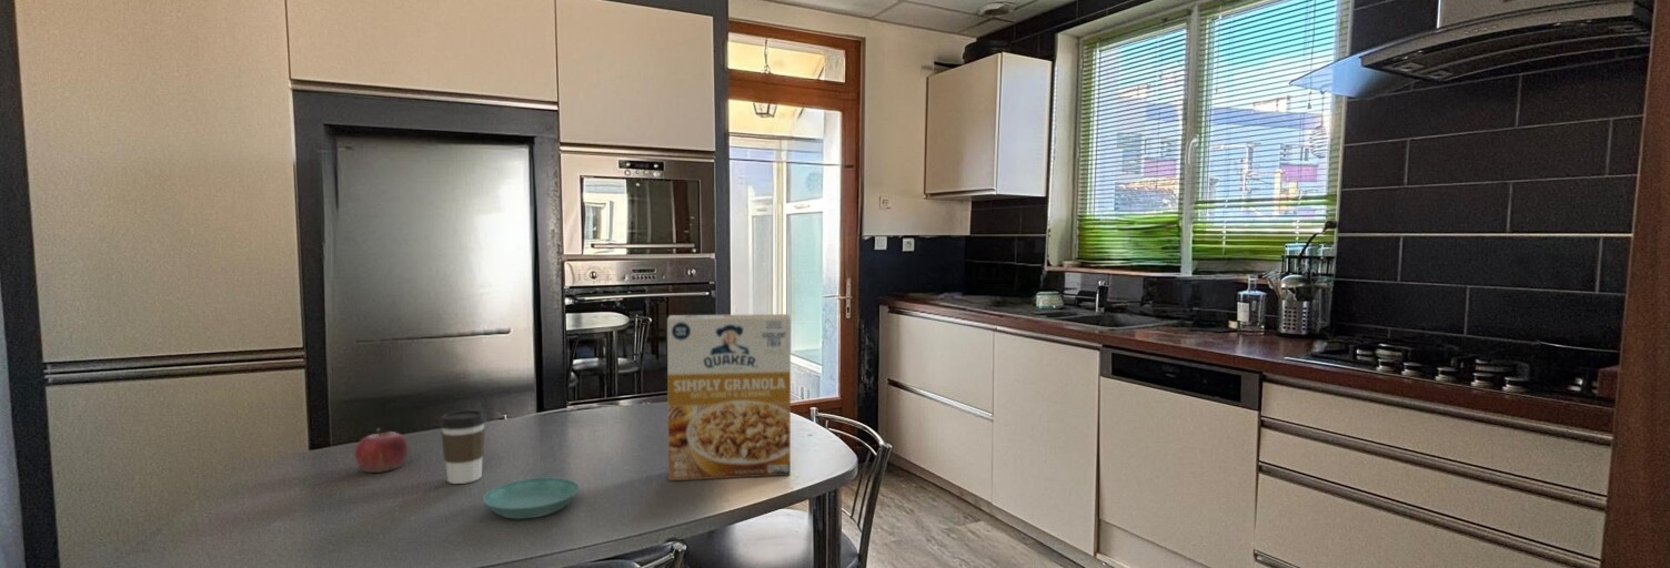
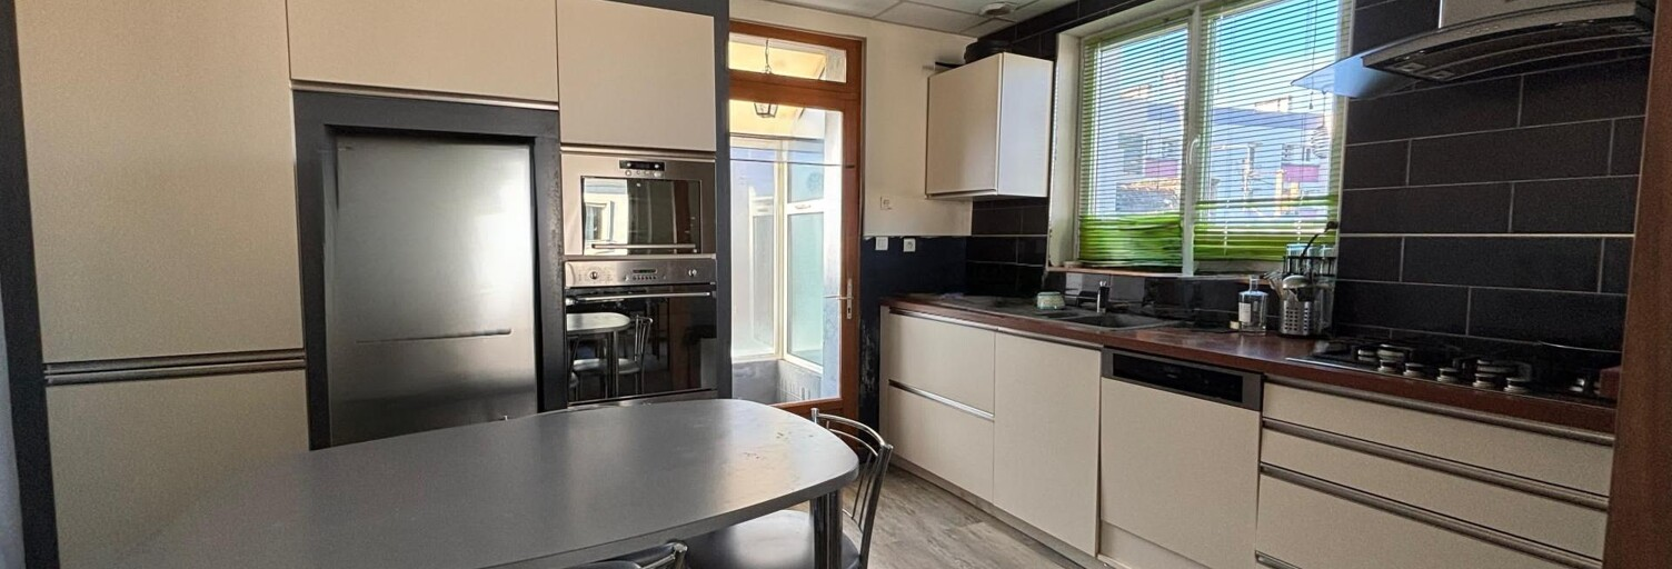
- saucer [482,477,581,519]
- coffee cup [439,409,487,485]
- cereal box [666,313,792,481]
- fruit [354,427,409,474]
